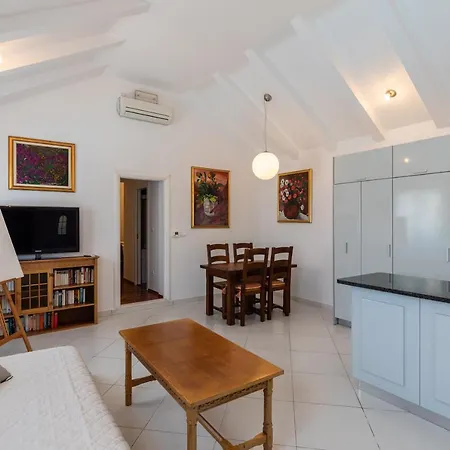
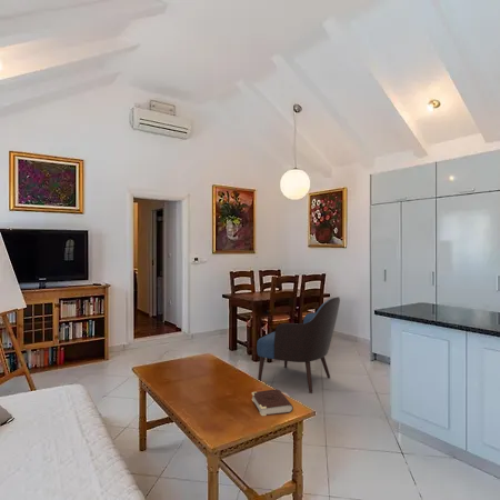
+ book [251,388,294,417]
+ armchair [256,296,341,394]
